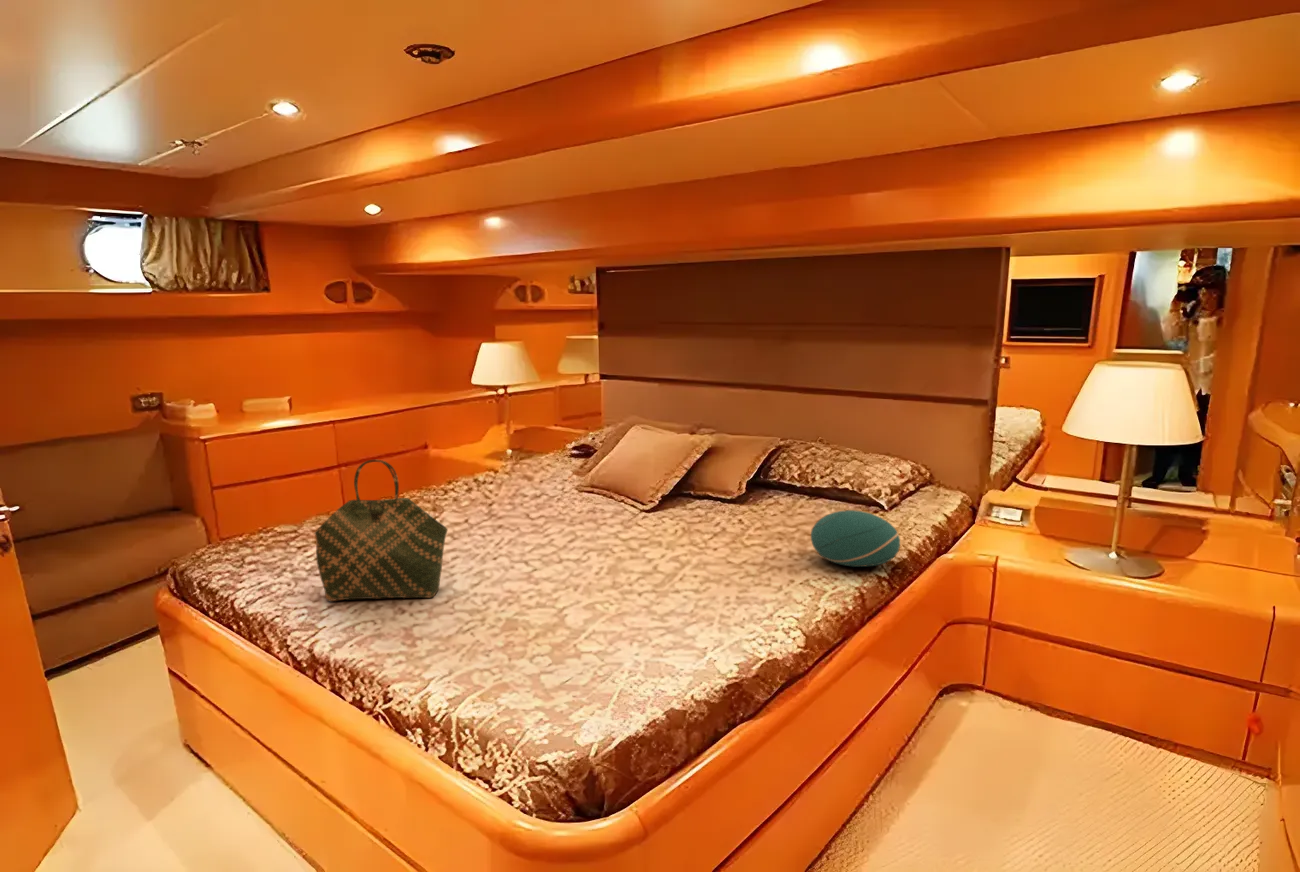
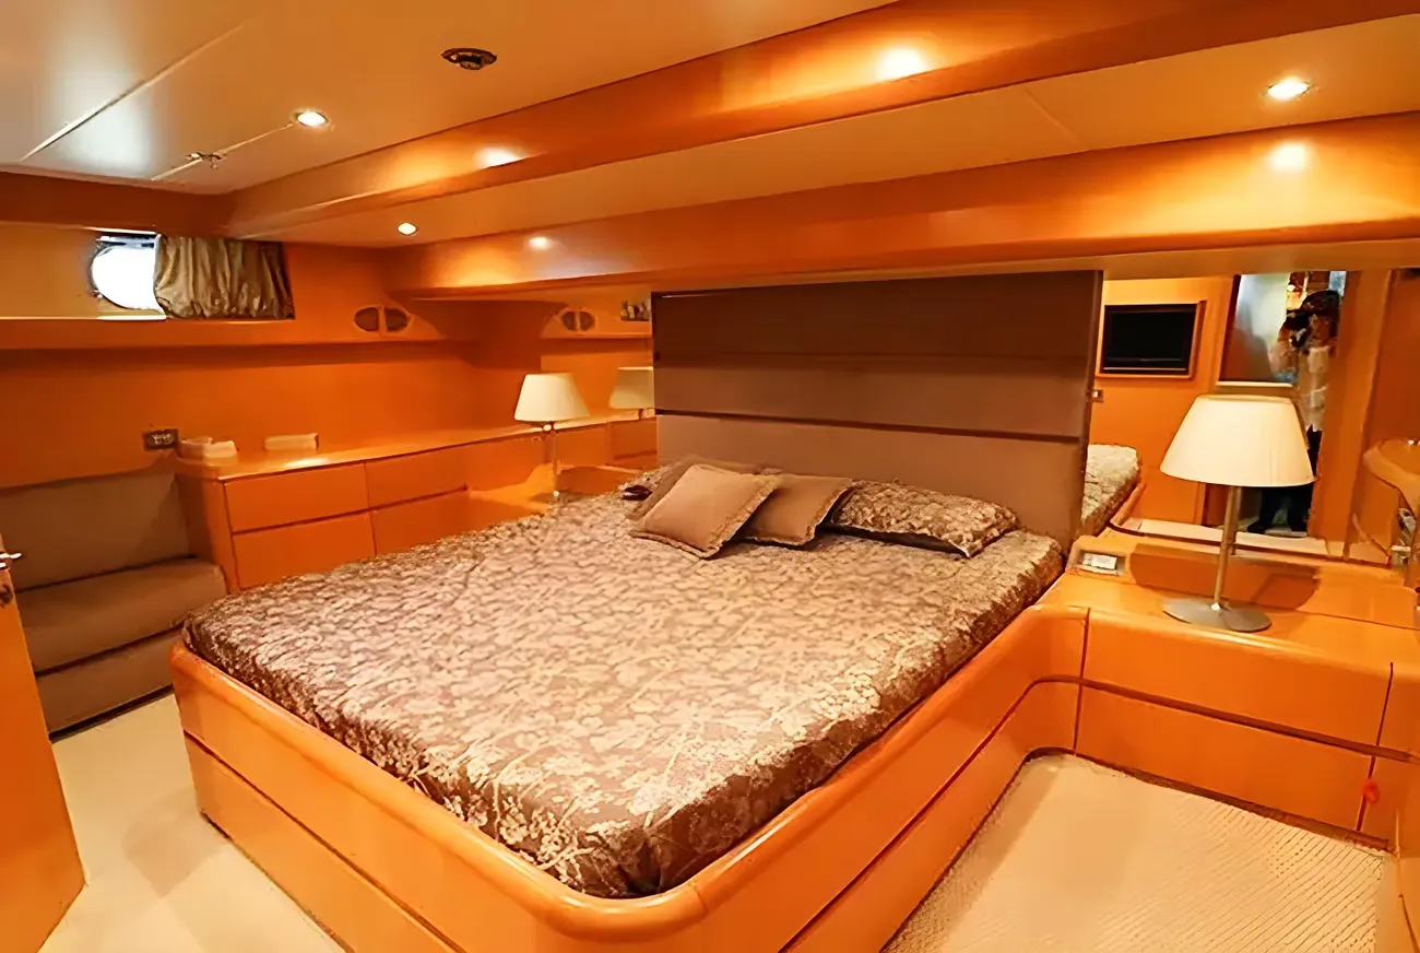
- cushion [810,509,901,568]
- tote bag [314,459,449,602]
